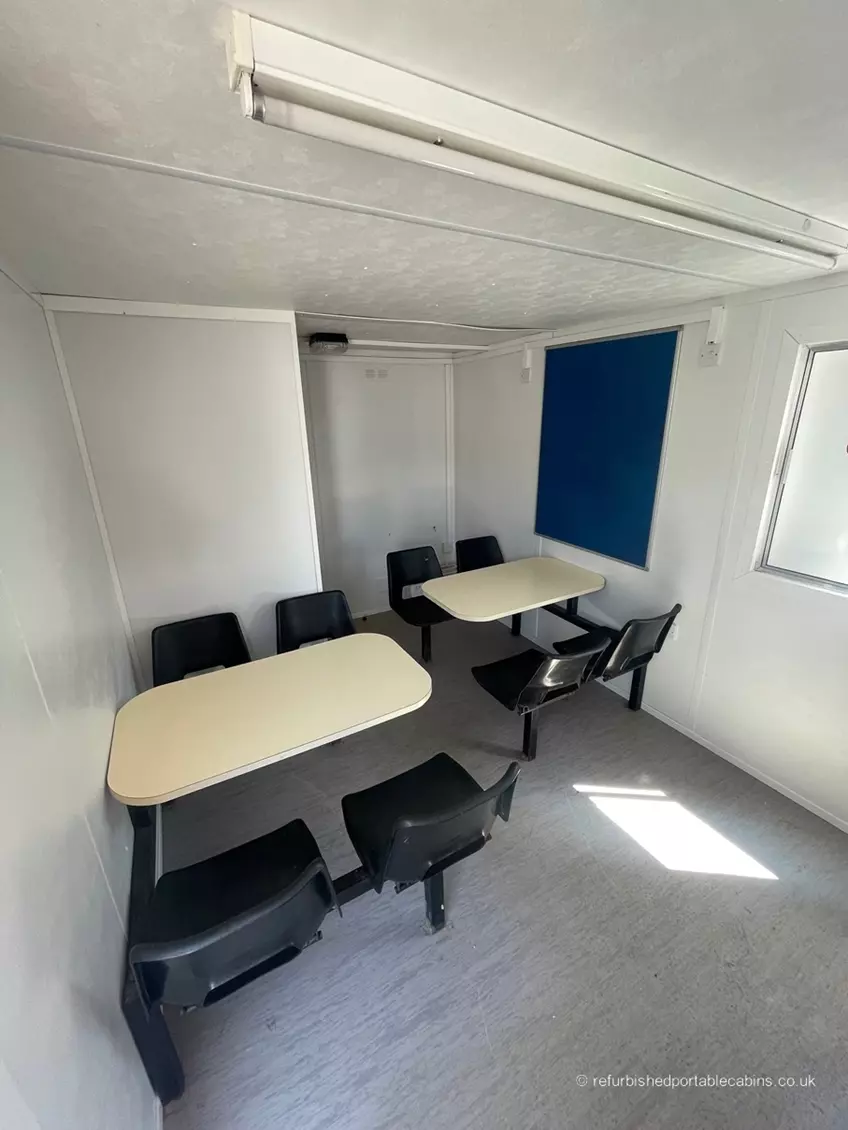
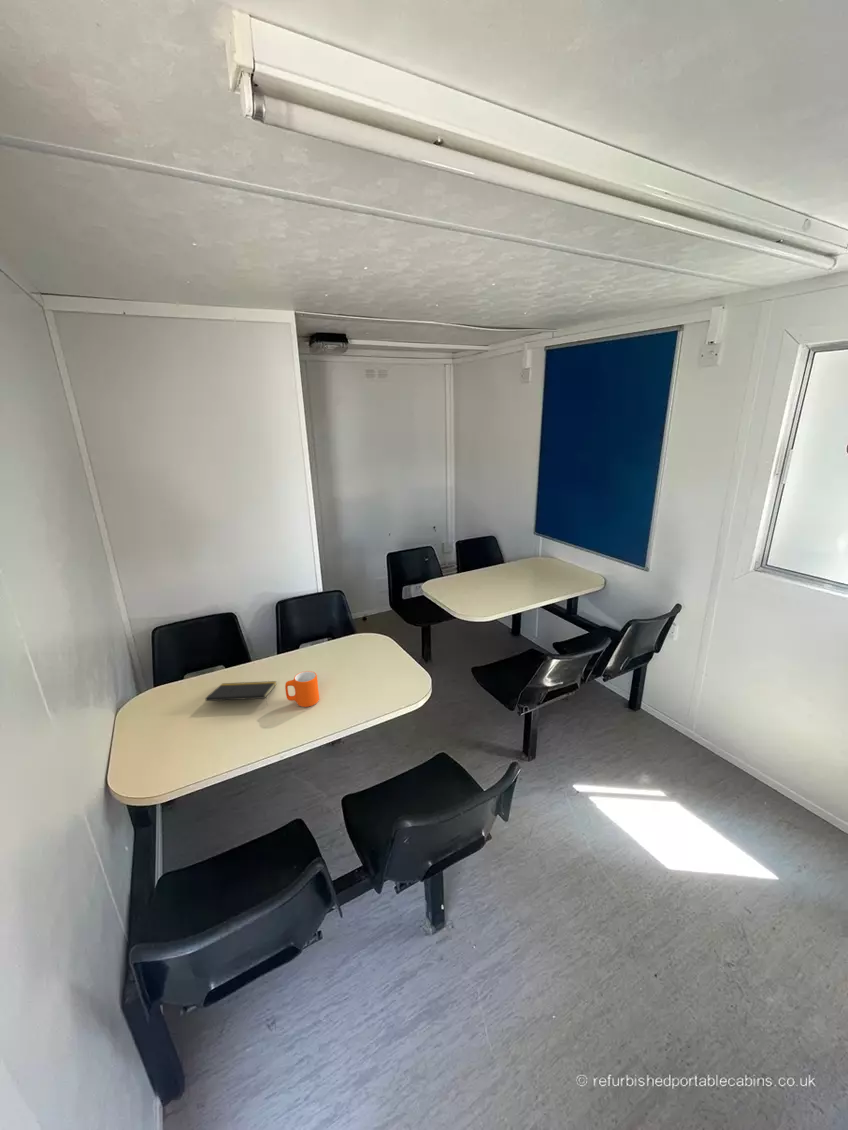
+ mug [284,670,320,708]
+ notepad [204,680,277,706]
